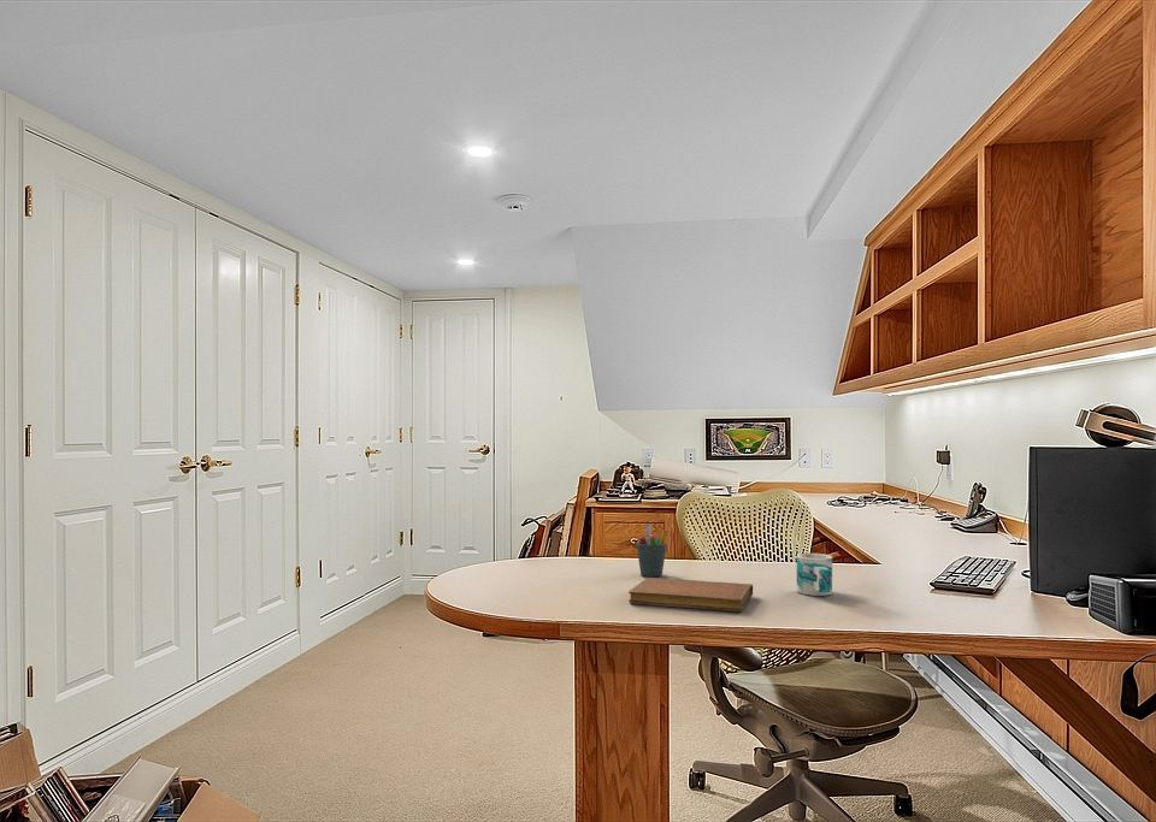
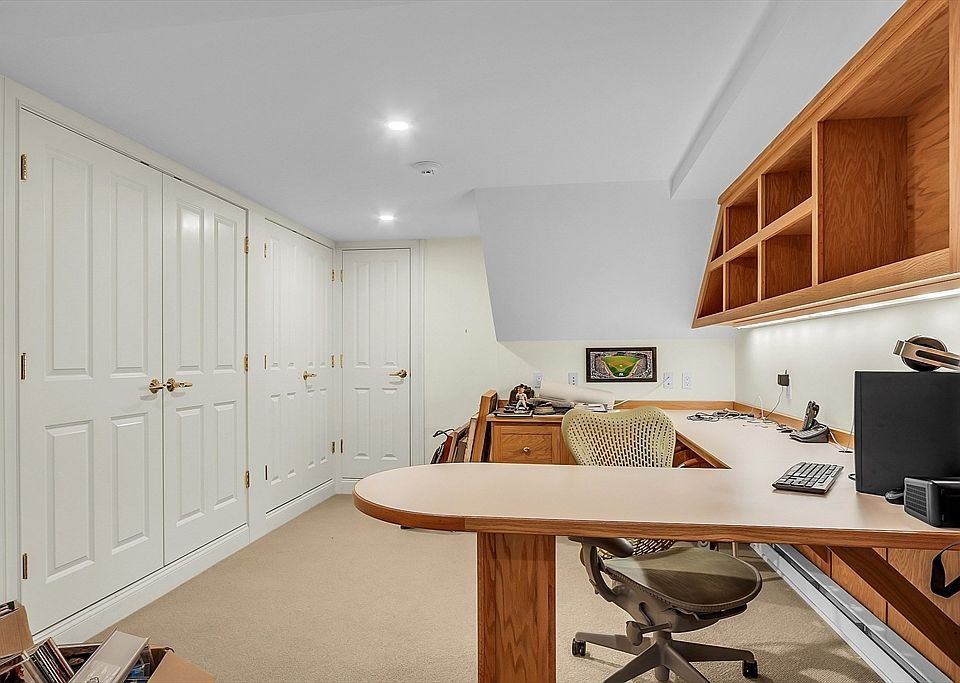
- pen holder [635,522,670,578]
- mug [796,552,833,597]
- notebook [627,576,754,613]
